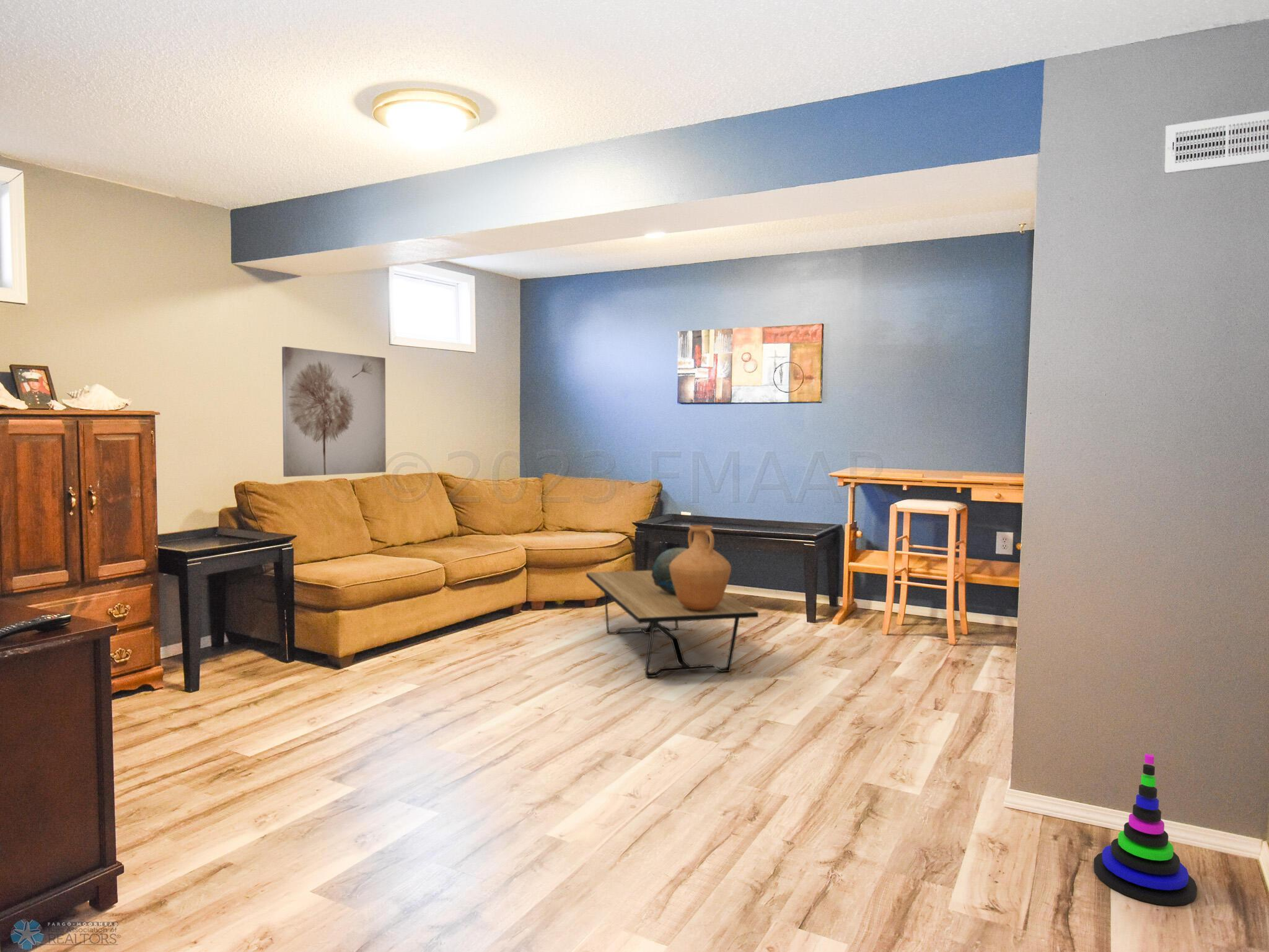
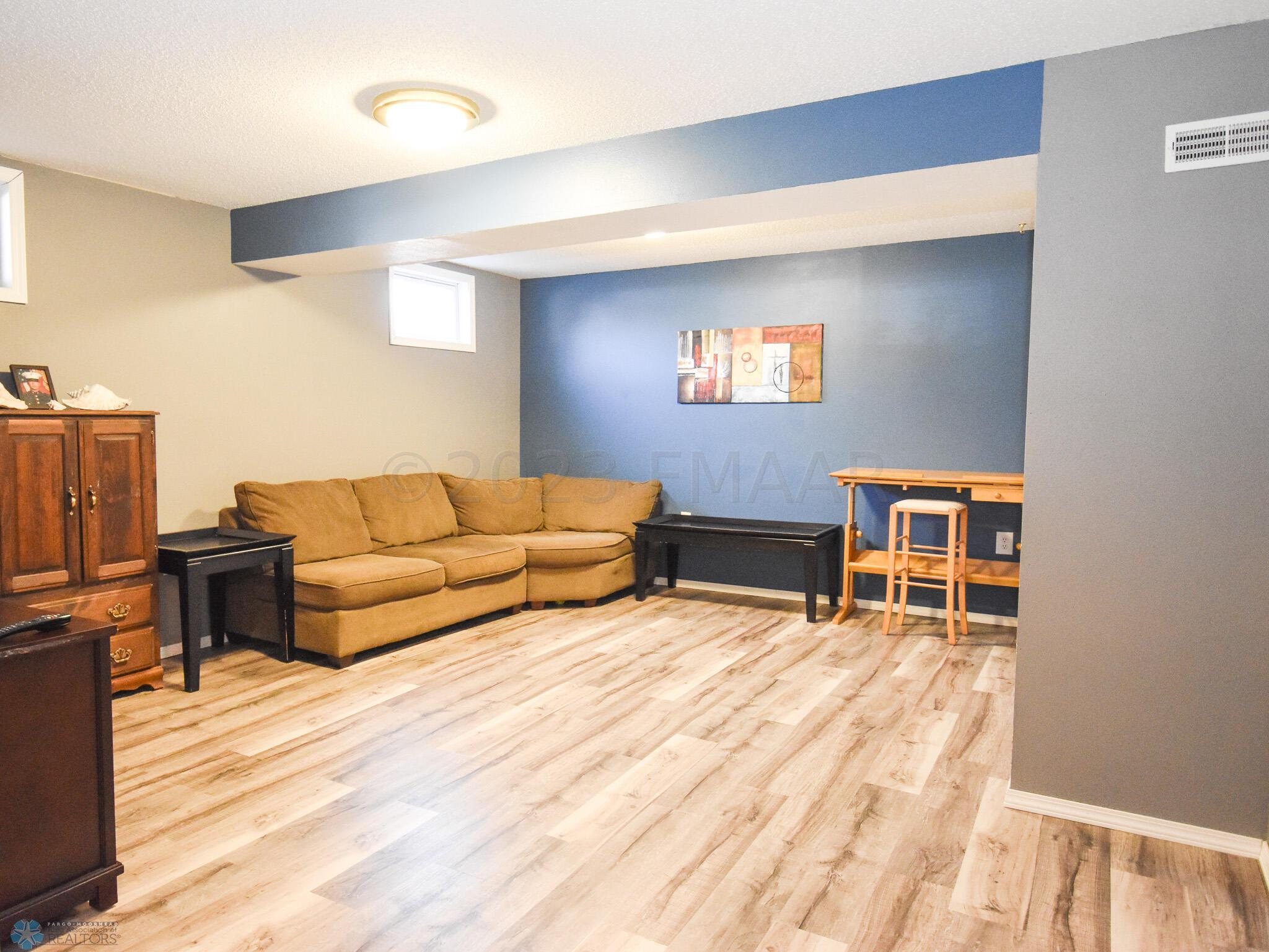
- wall art [281,346,387,478]
- vase [669,525,732,611]
- stacking toy [1093,753,1198,906]
- decorative bowl [651,547,688,595]
- coffee table [586,570,759,678]
